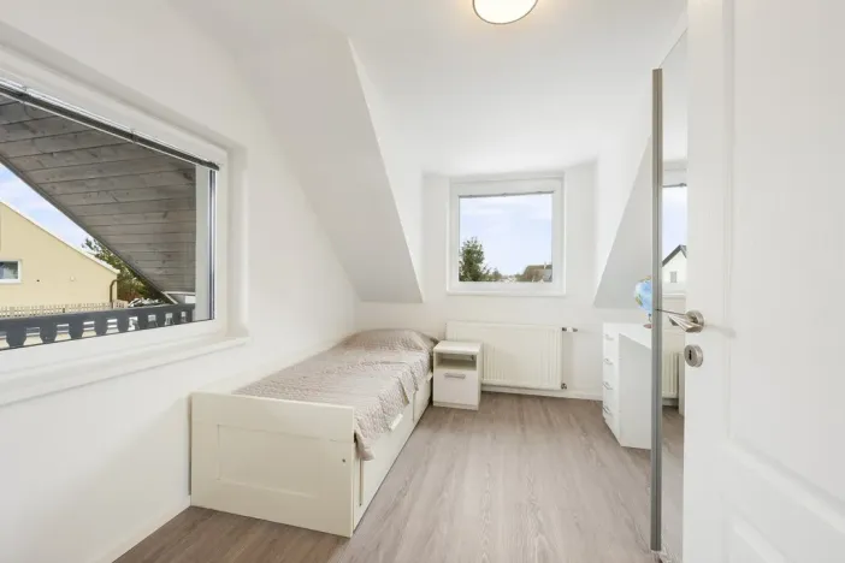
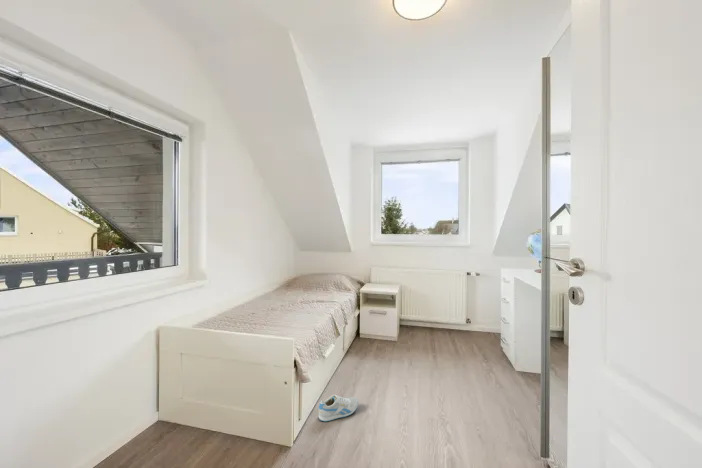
+ sneaker [318,394,359,422]
